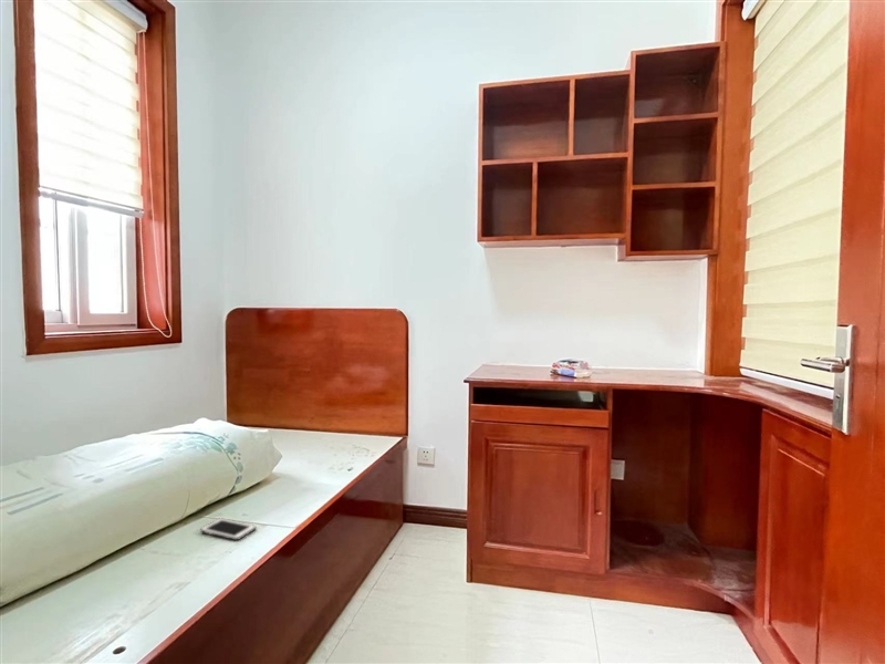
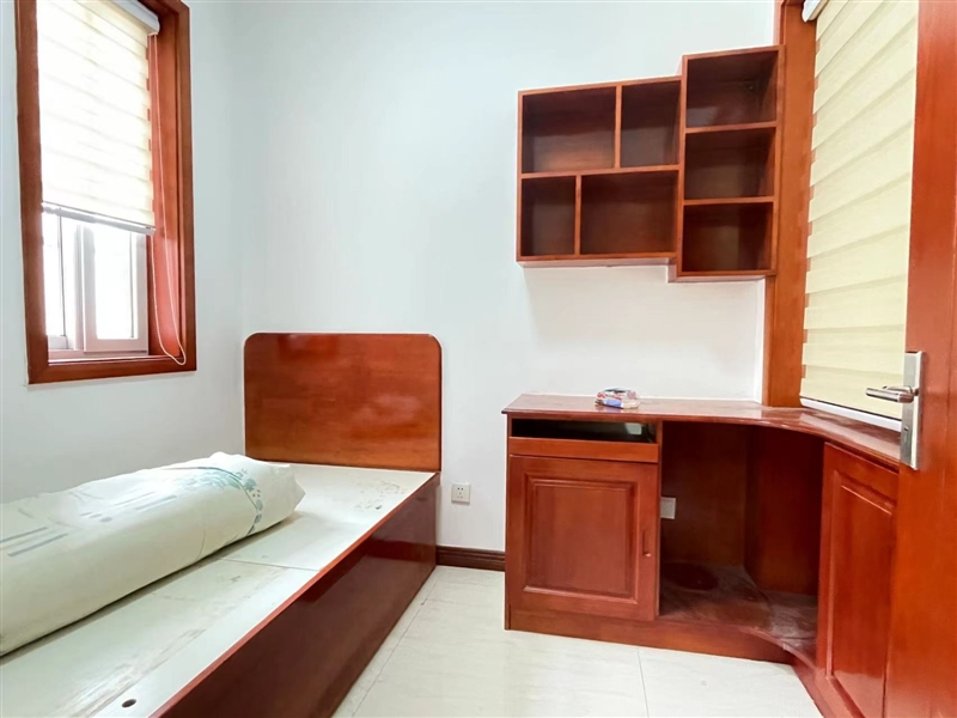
- cell phone [199,517,257,541]
